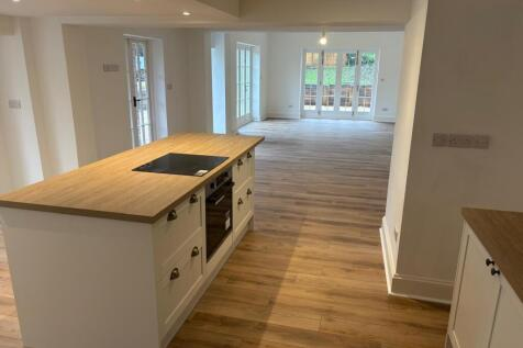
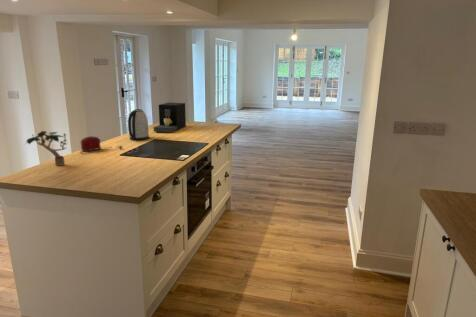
+ kettle [127,108,150,141]
+ potted plant [23,130,67,167]
+ coffee maker [153,102,187,133]
+ toaster [79,135,123,155]
